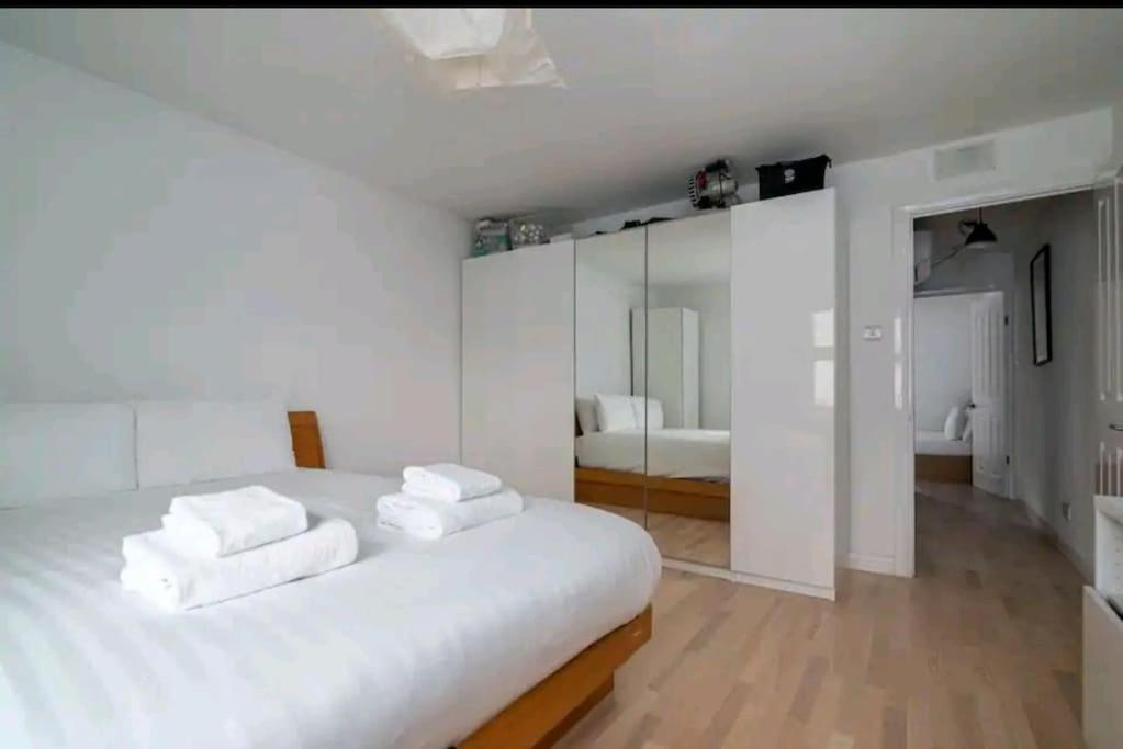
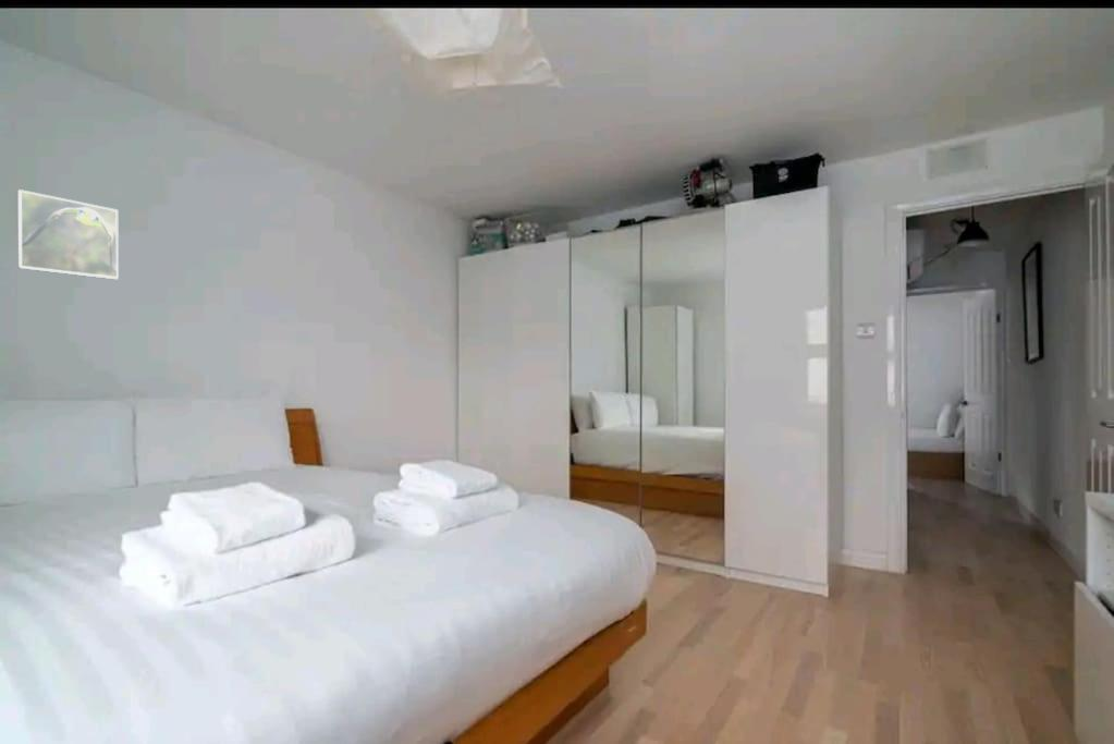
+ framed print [16,188,120,281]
